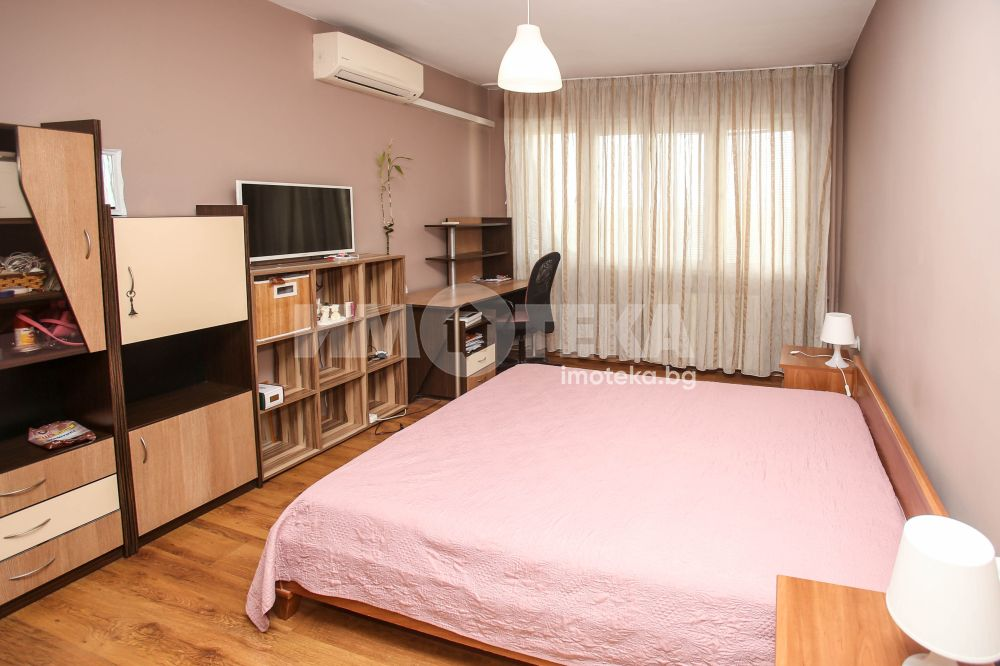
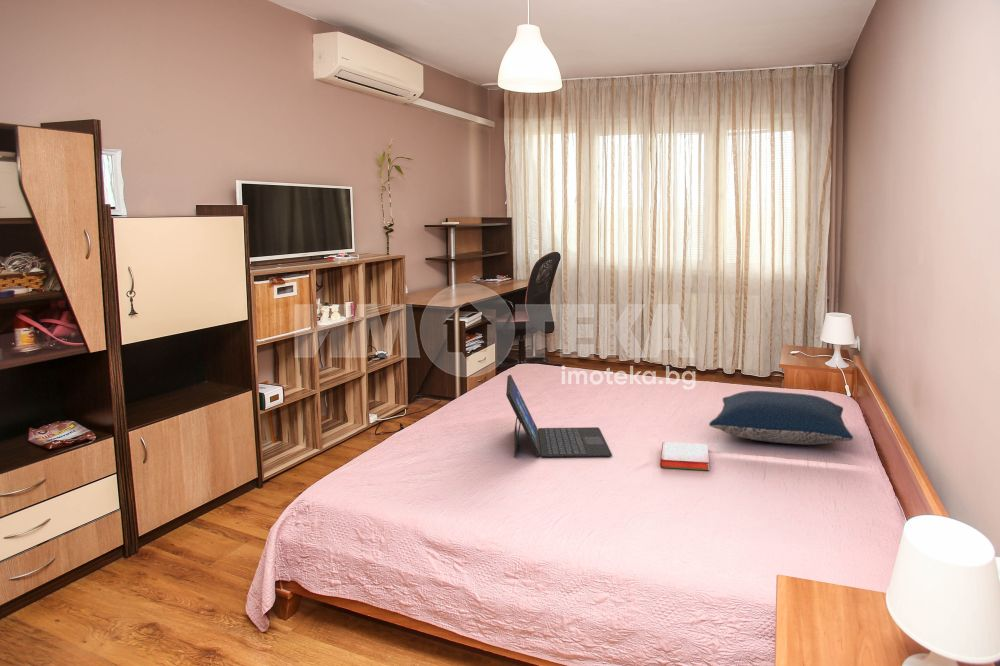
+ pillow [708,390,854,446]
+ laptop [505,374,613,458]
+ hardback book [659,441,710,471]
